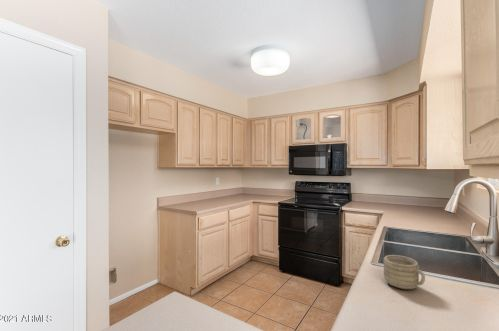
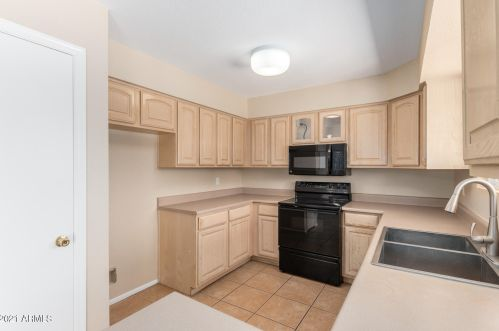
- mug [383,254,426,290]
